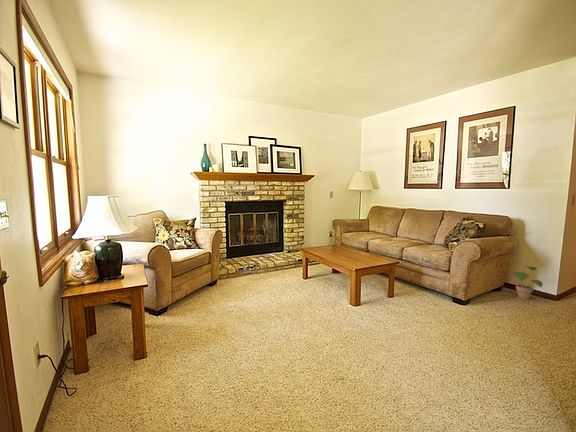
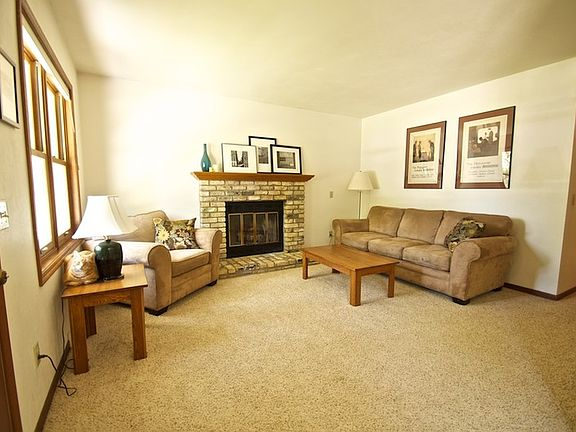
- potted plant [508,264,544,300]
